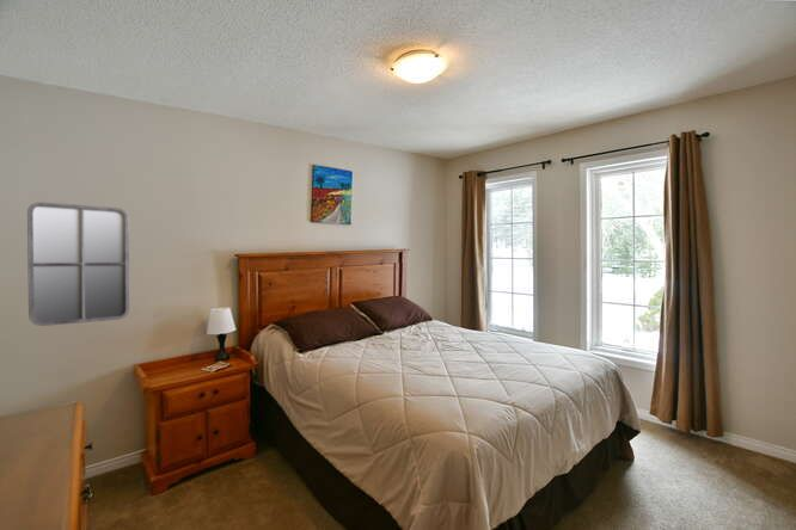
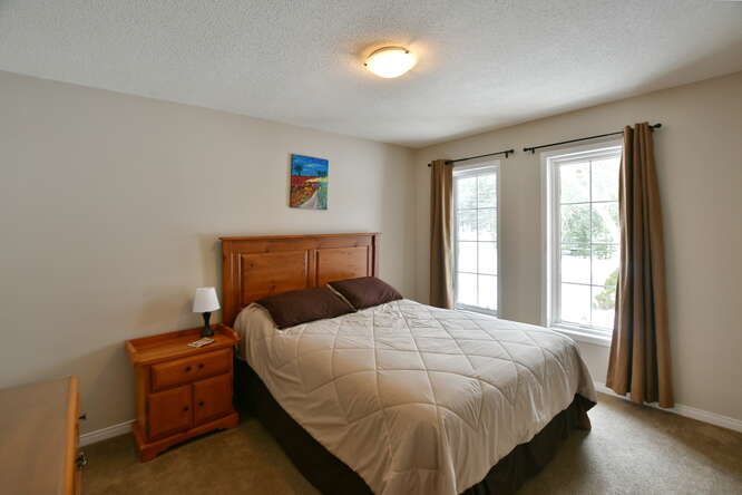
- home mirror [26,202,131,327]
